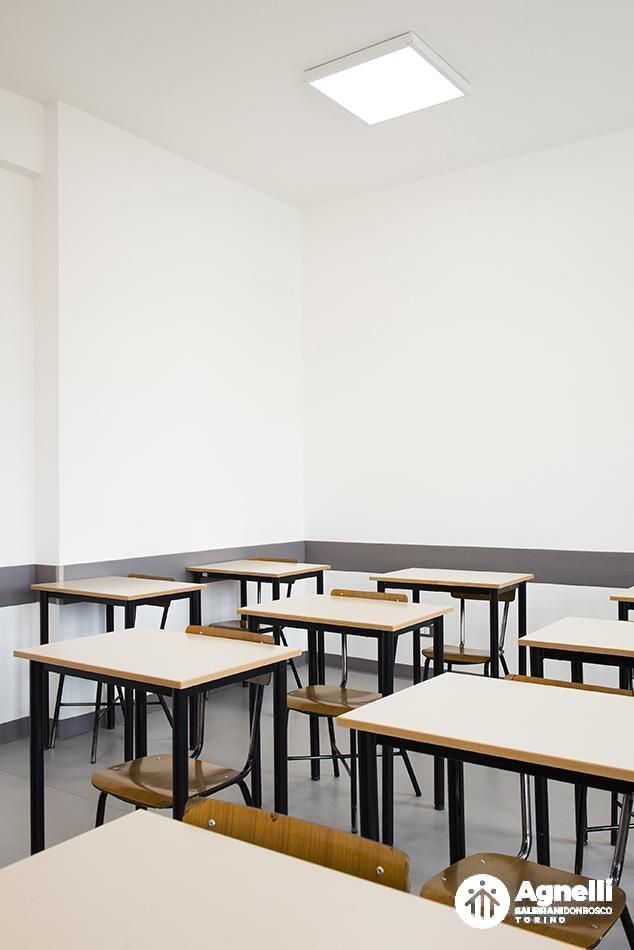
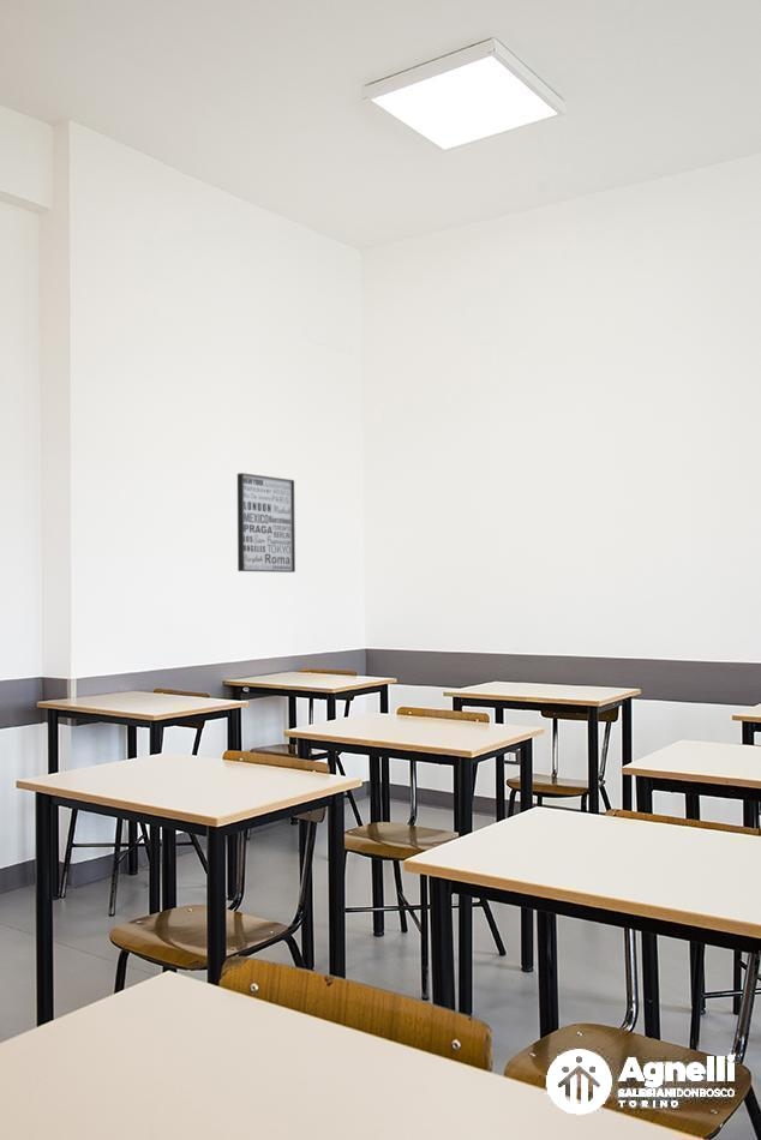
+ wall art [236,472,296,574]
